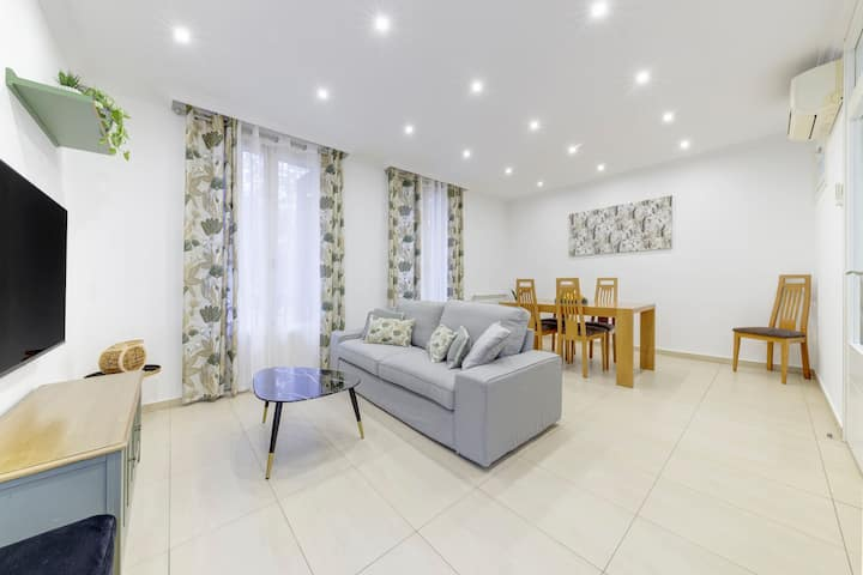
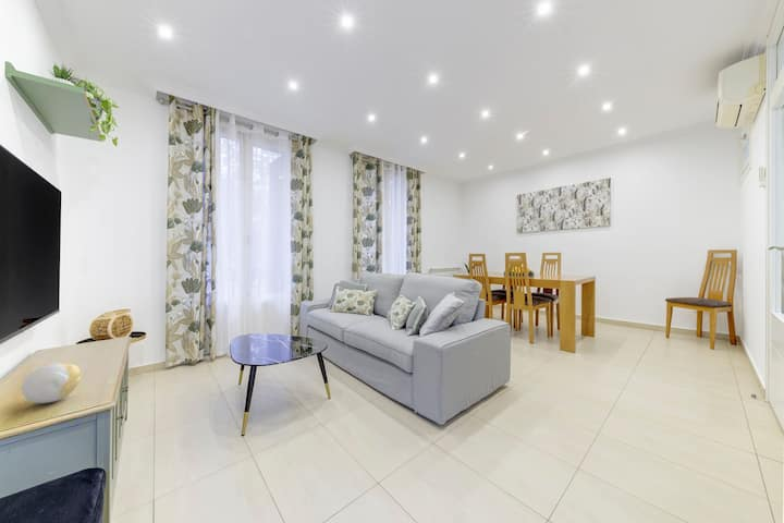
+ decorative ball [21,362,83,404]
